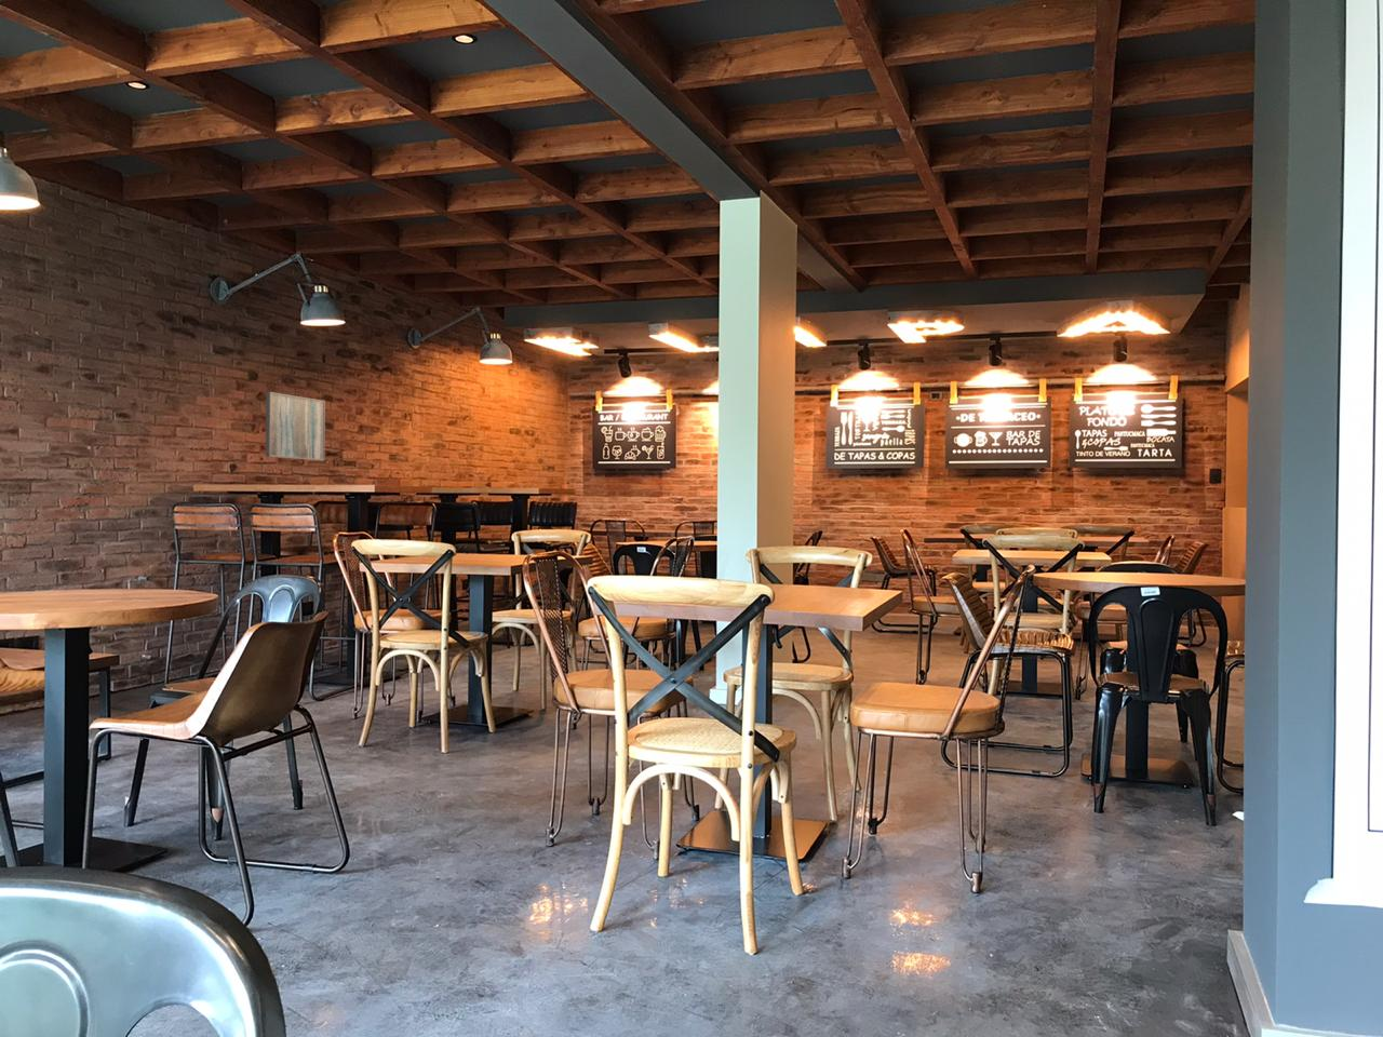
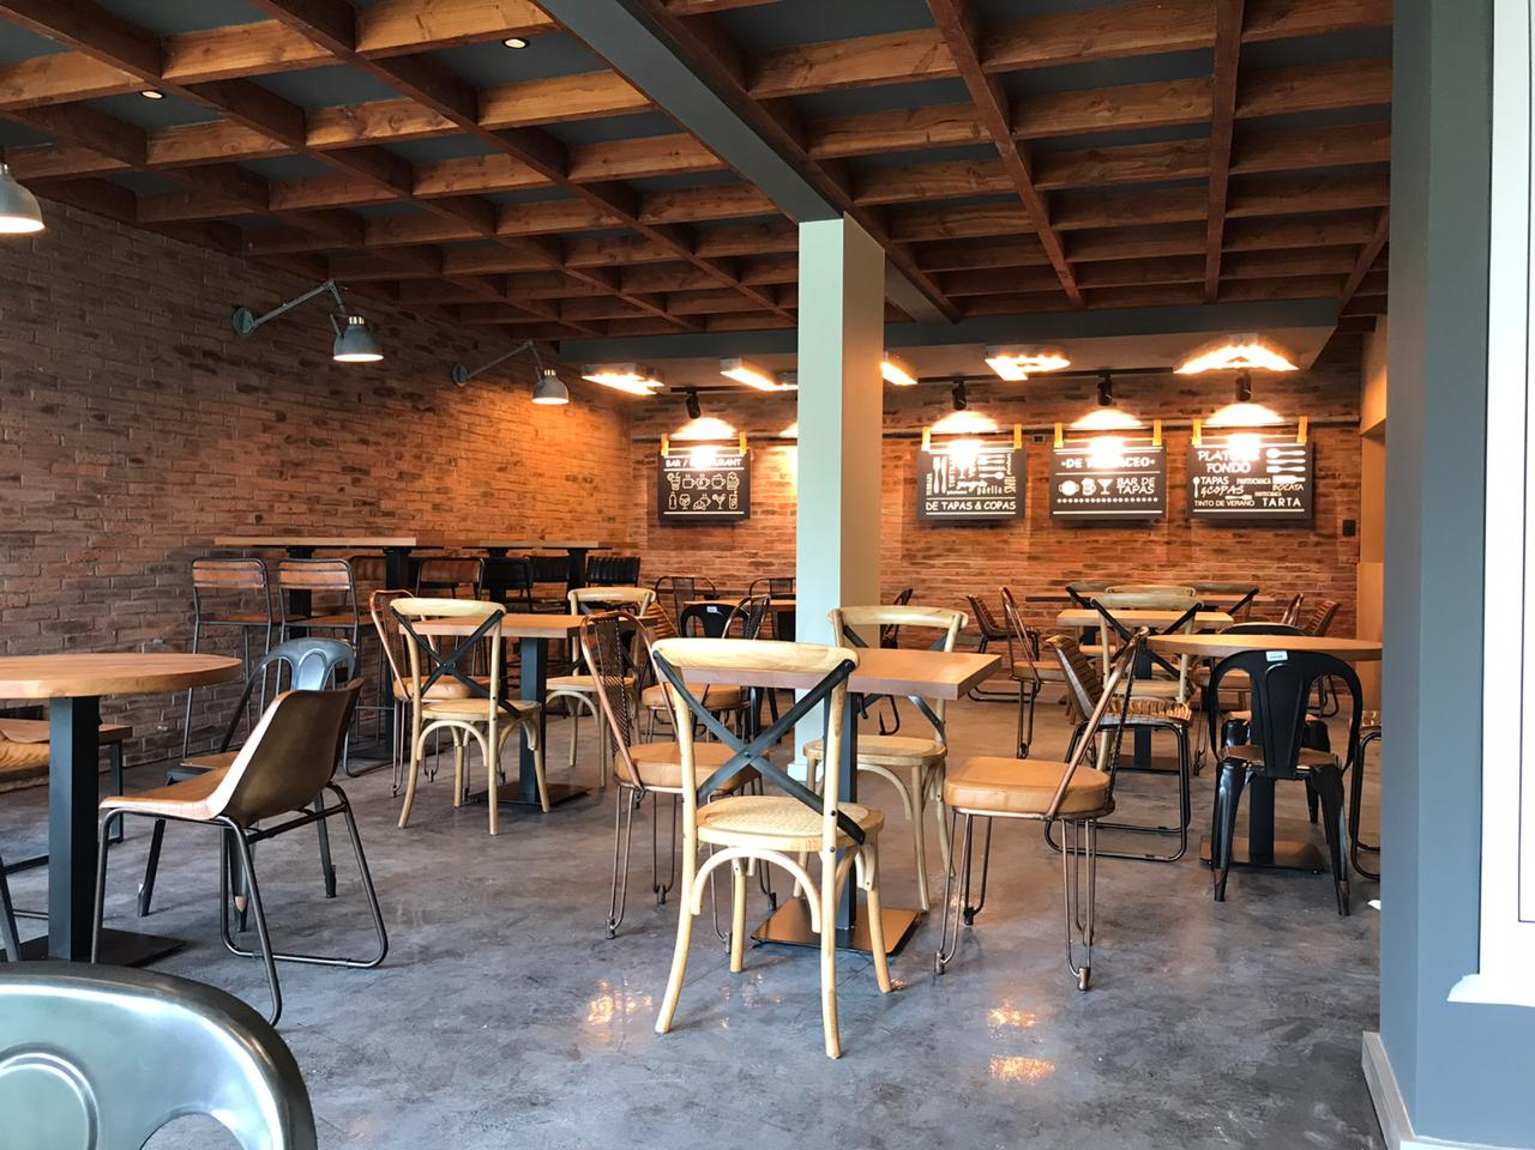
- wall art [265,391,327,462]
